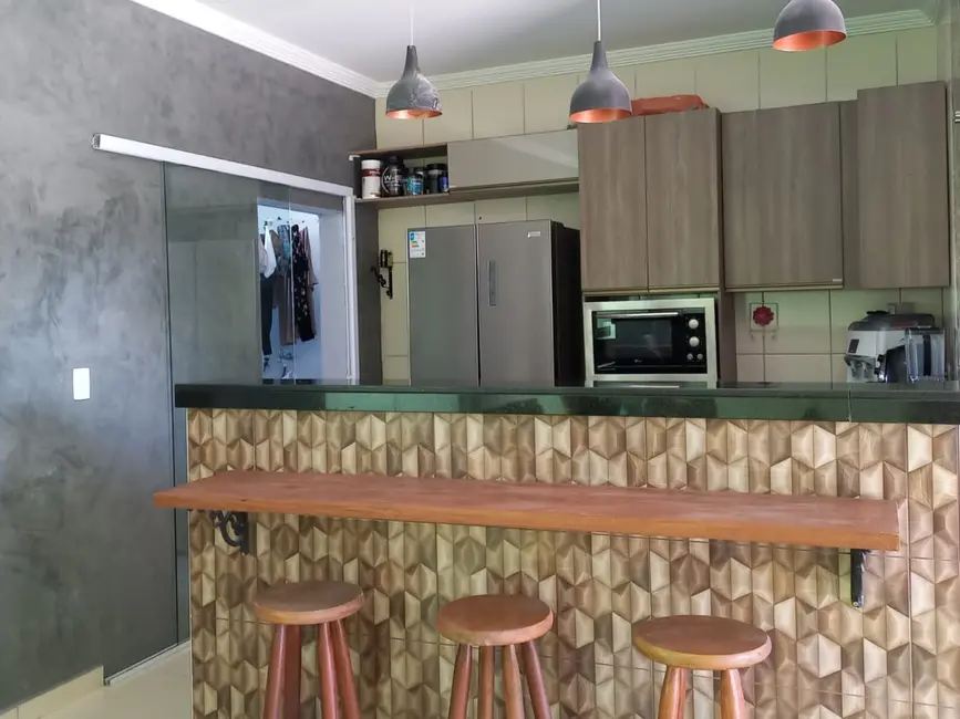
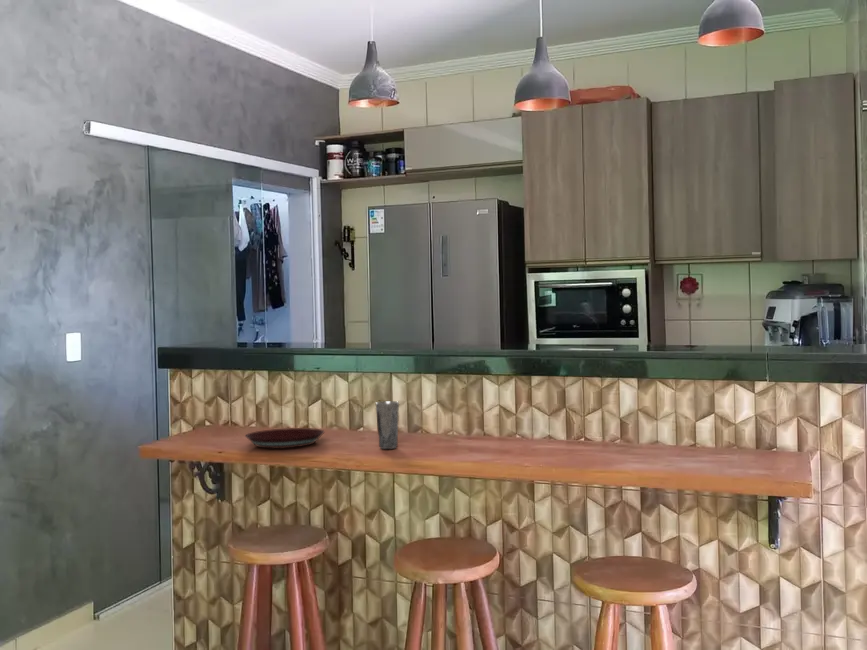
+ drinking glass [375,400,400,450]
+ plate [244,427,326,449]
